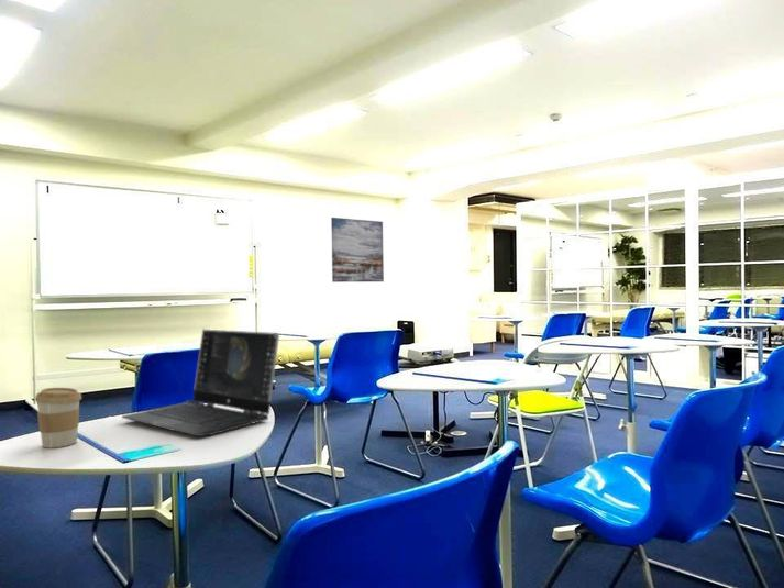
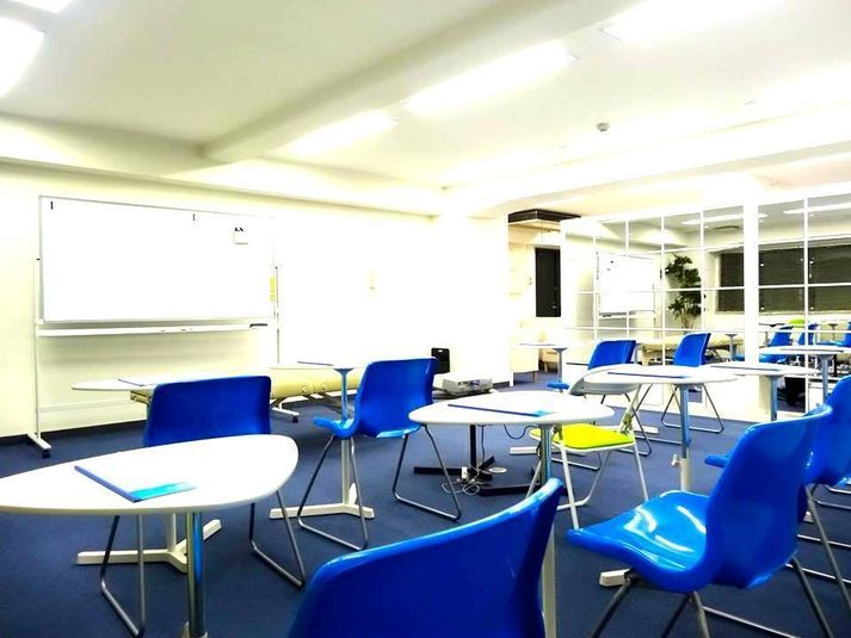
- laptop computer [121,328,280,437]
- wall art [330,217,385,284]
- coffee cup [34,387,82,448]
